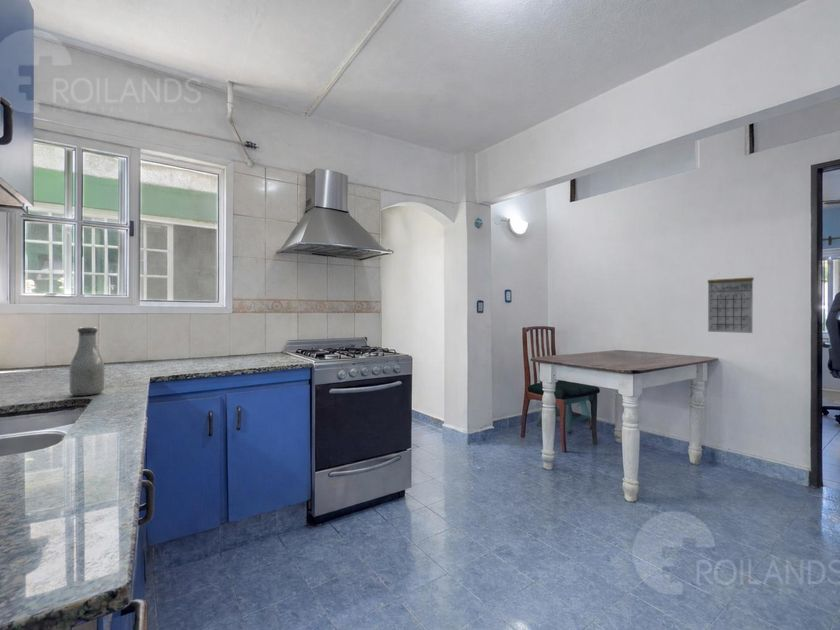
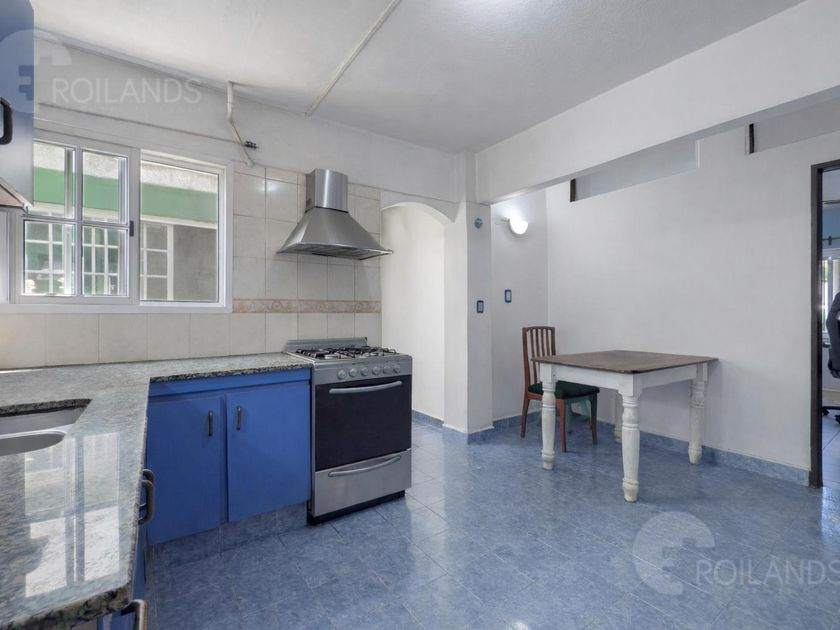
- bottle [69,326,105,397]
- calendar [707,273,755,334]
